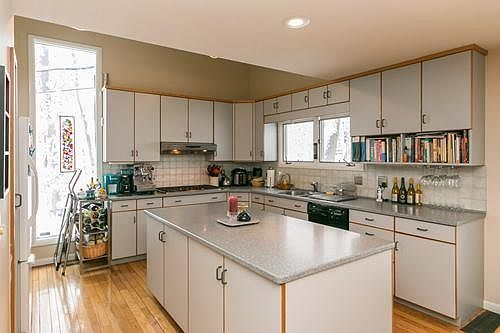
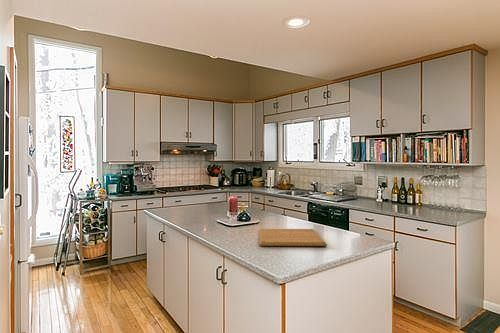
+ chopping board [258,228,328,247]
